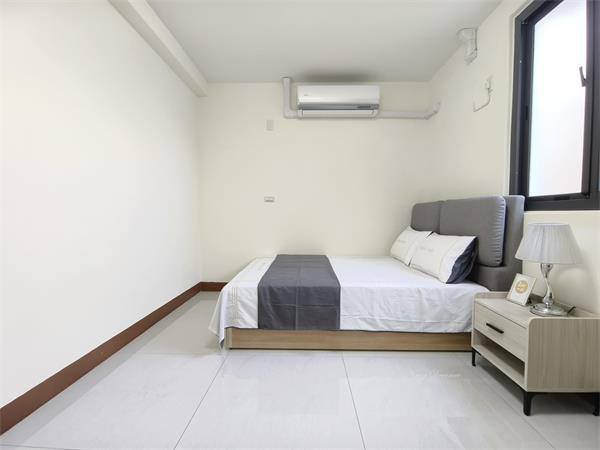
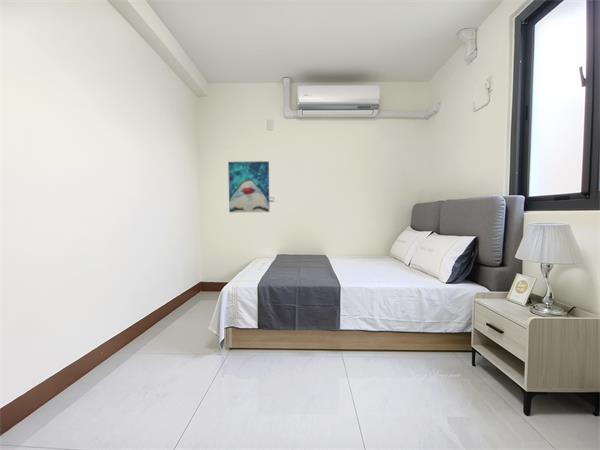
+ wall art [227,160,270,213]
